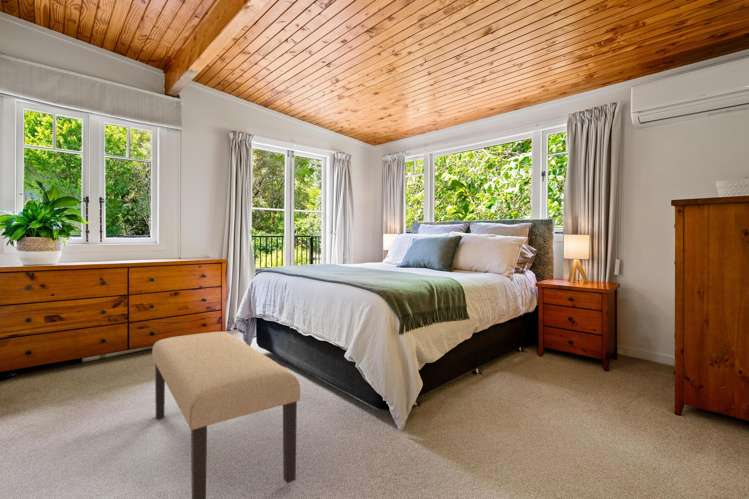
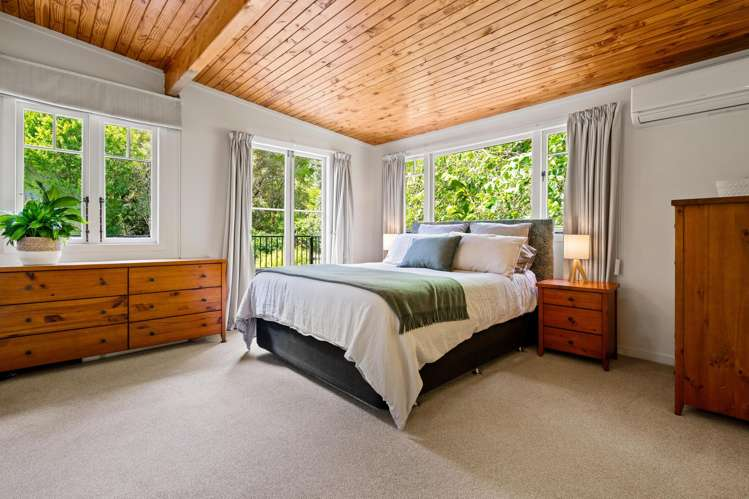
- bench [151,331,301,499]
